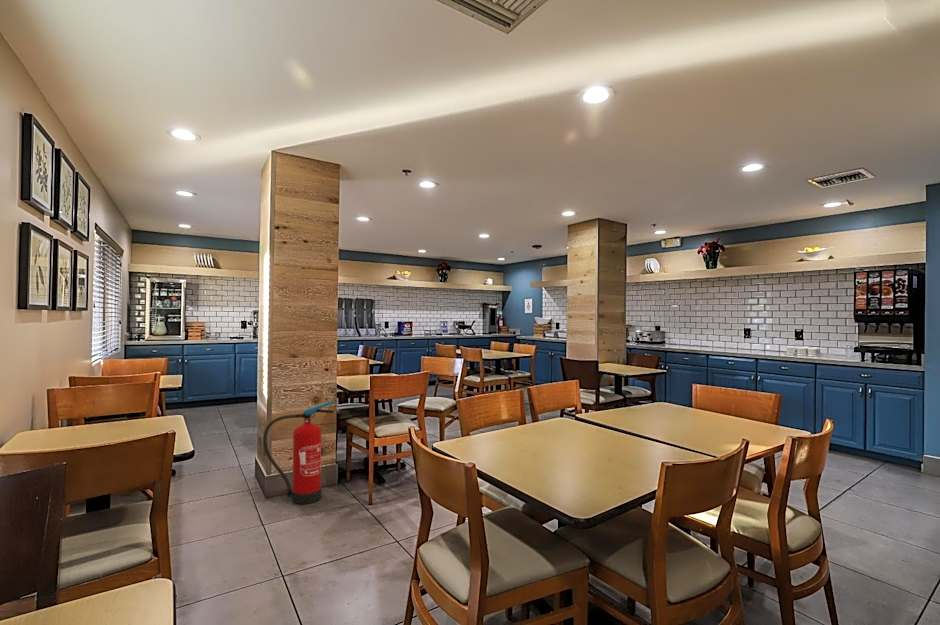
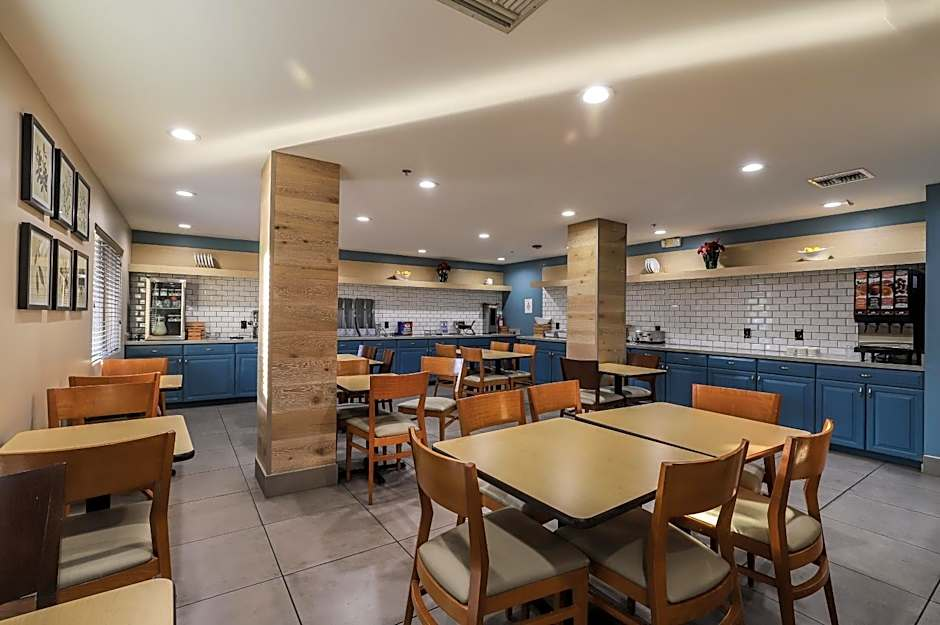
- fire extinguisher [262,399,335,505]
